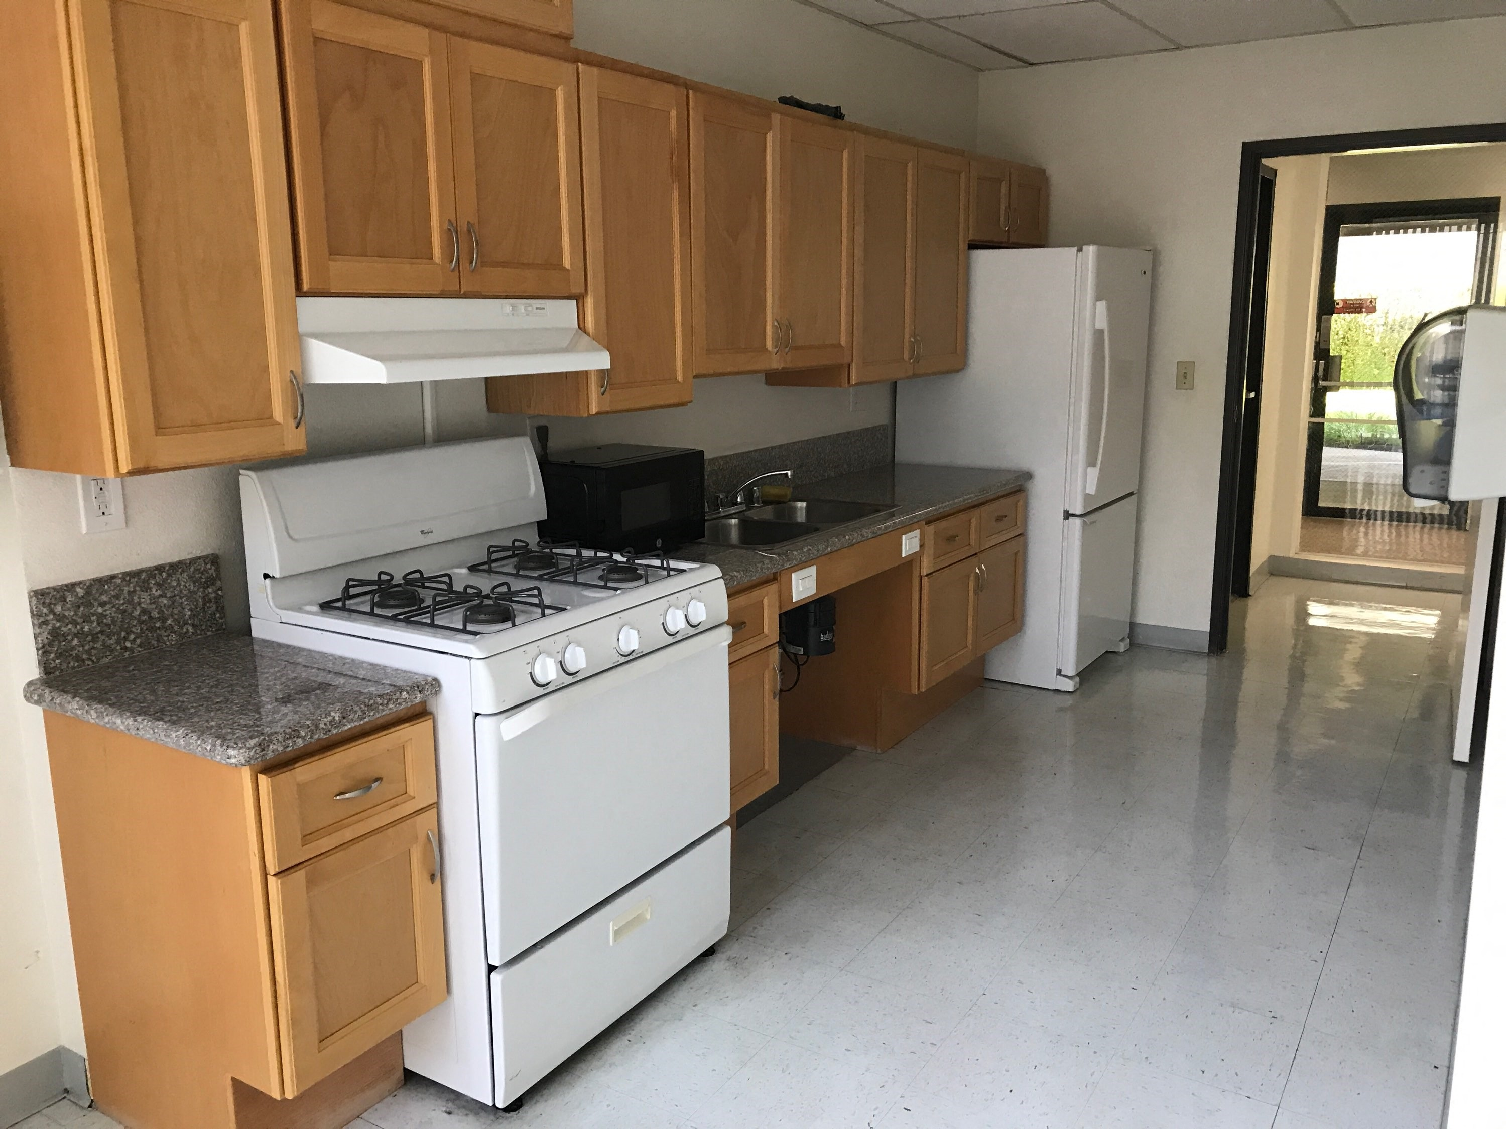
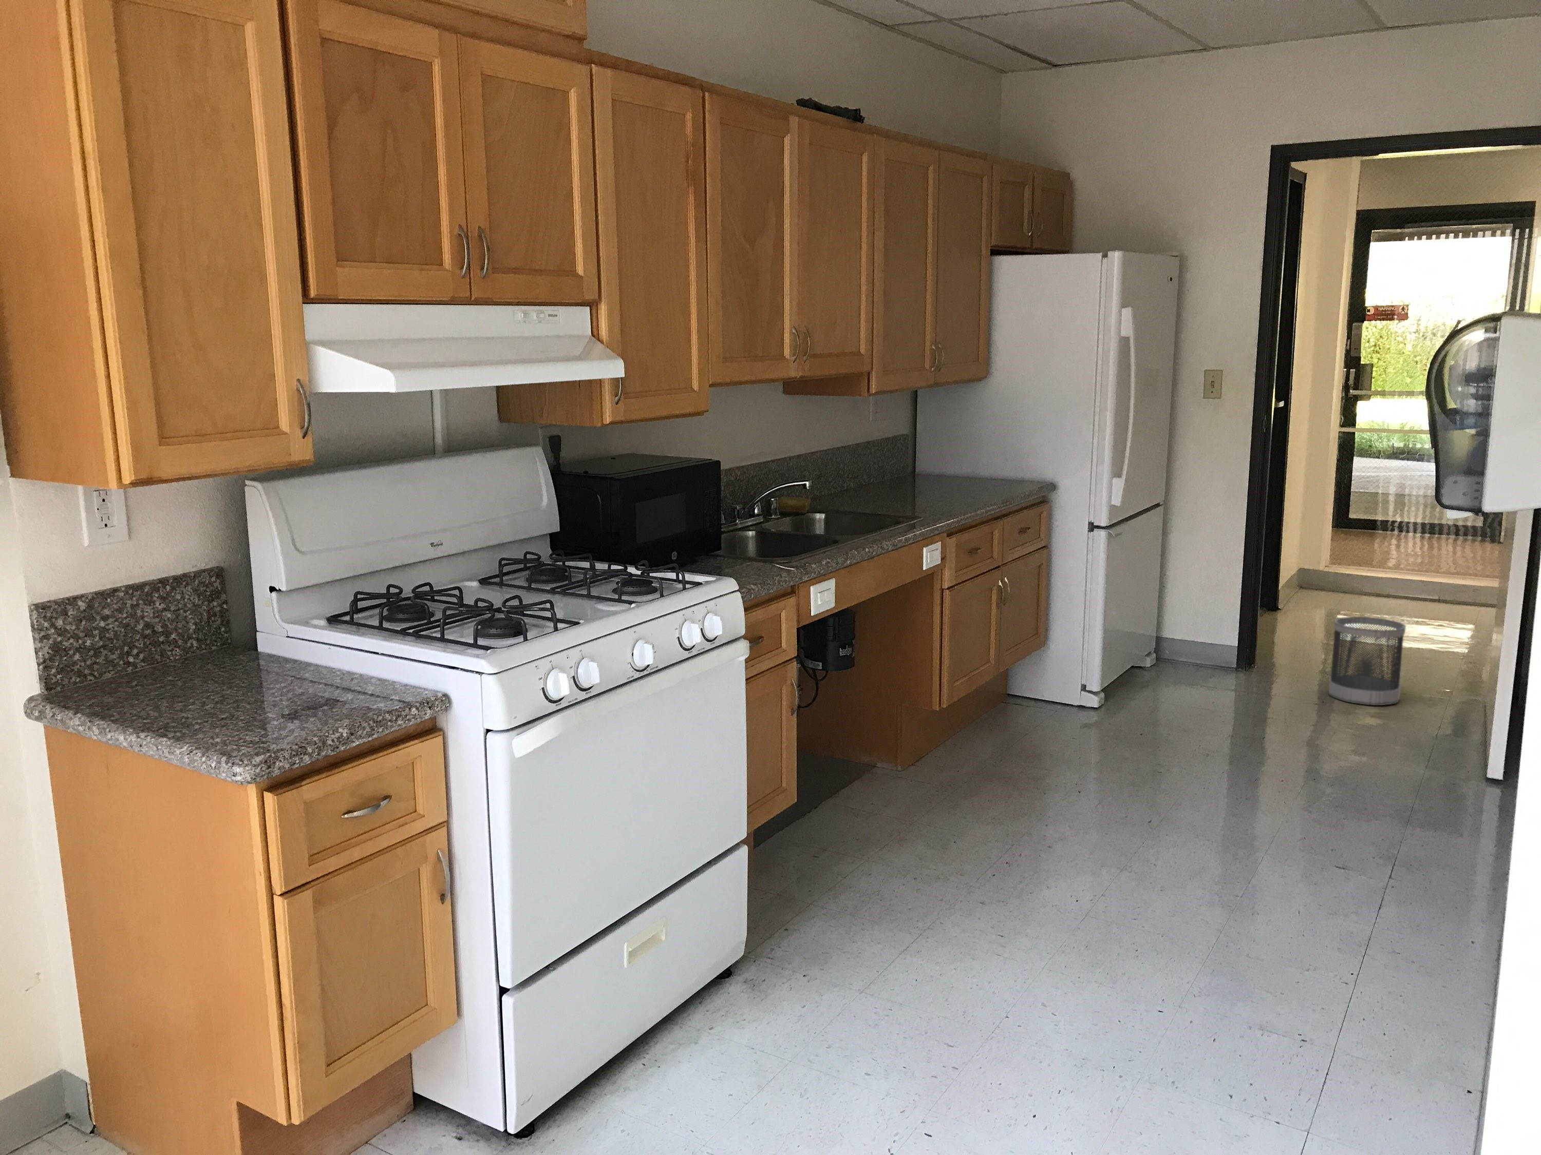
+ wastebasket [1327,616,1406,706]
